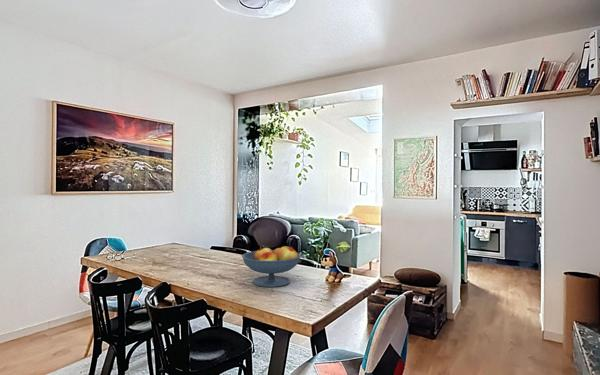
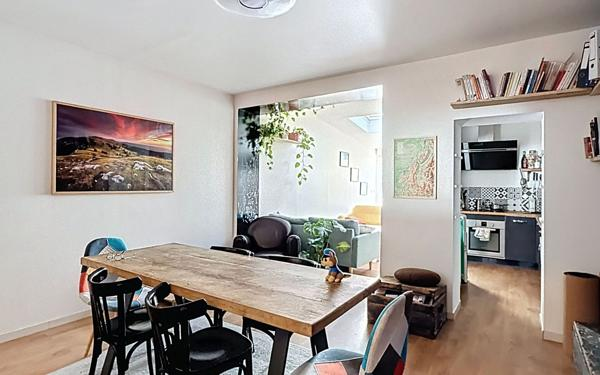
- fruit bowl [241,245,302,288]
